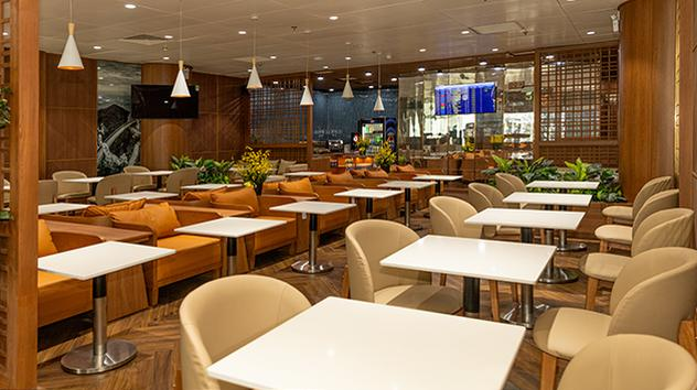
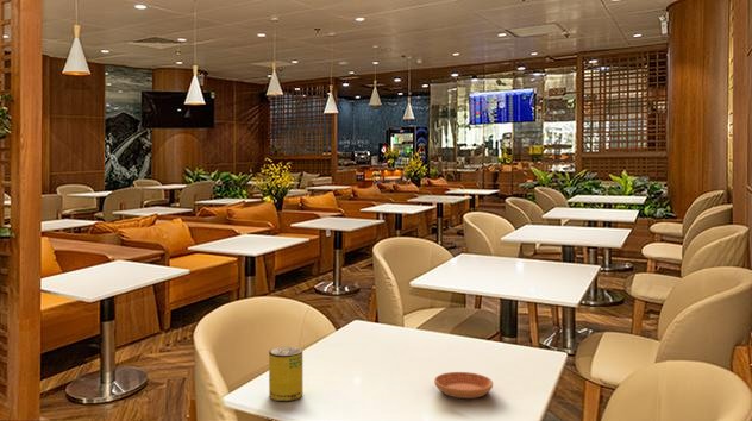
+ saucer [433,371,494,400]
+ beverage can [268,345,303,402]
